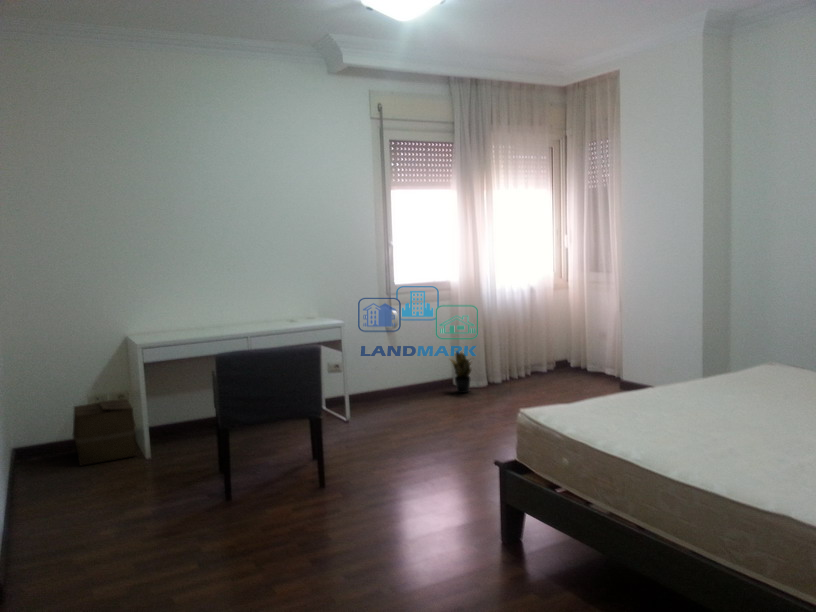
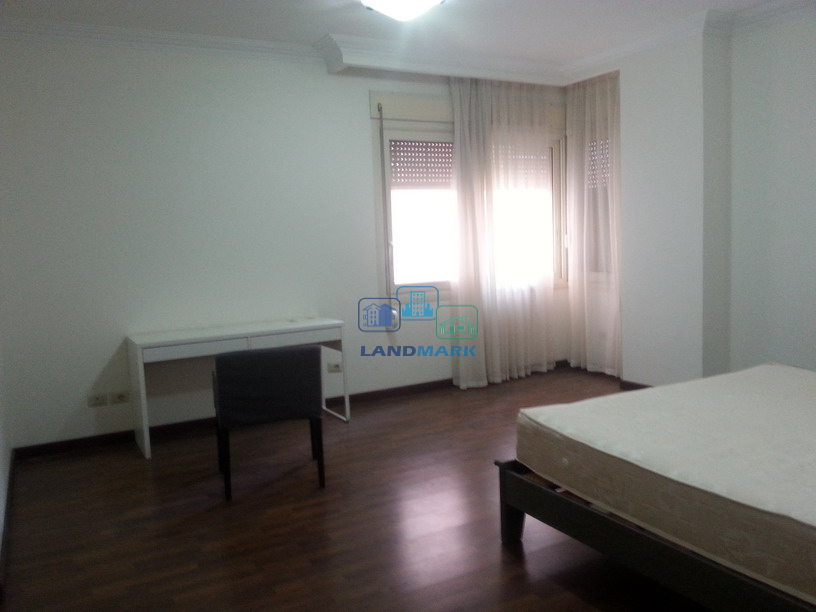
- potted plant [447,350,476,394]
- cardboard box [71,398,138,467]
